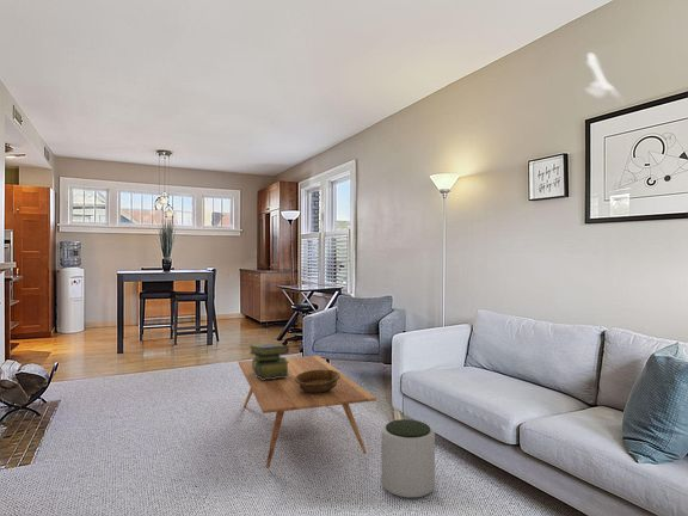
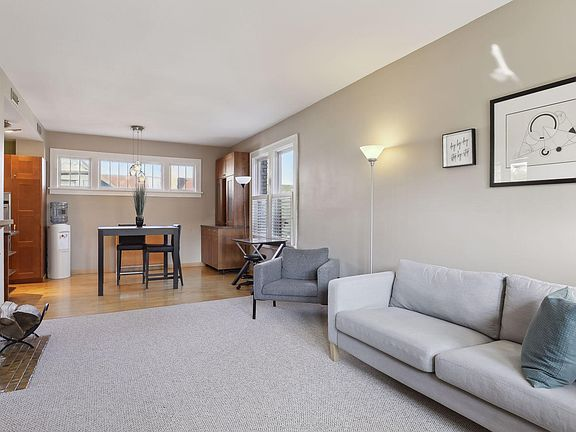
- stack of books [248,343,290,380]
- plant pot [380,418,436,499]
- coffee table [238,355,377,469]
- decorative bowl [295,369,340,394]
